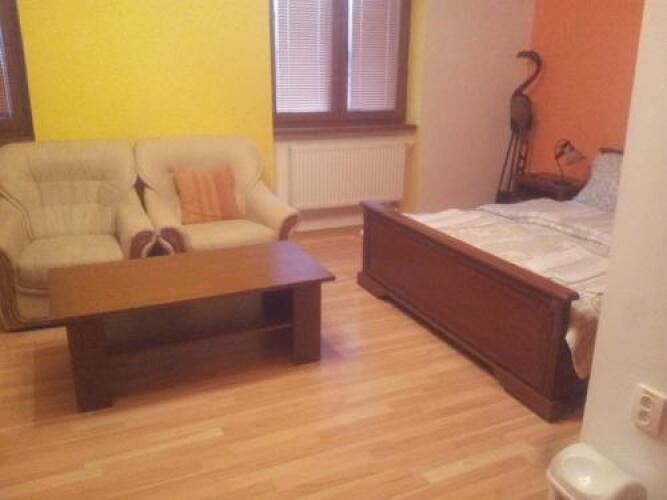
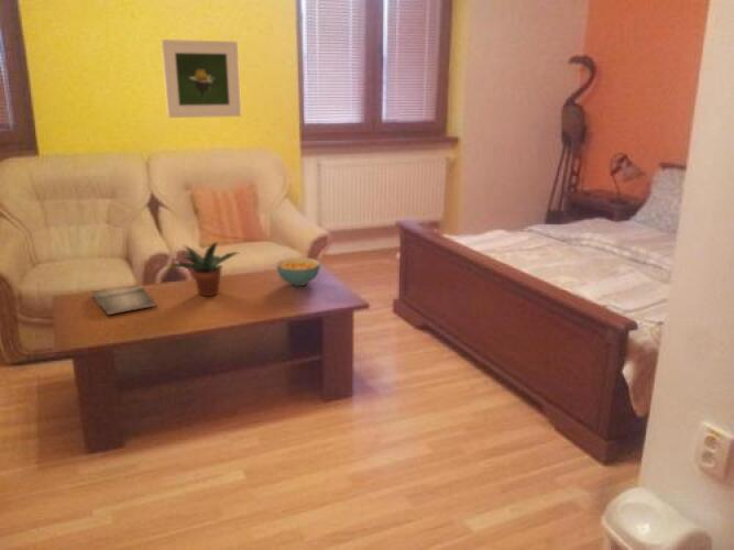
+ potted plant [168,241,240,297]
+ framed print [161,38,242,119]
+ cereal bowl [275,256,321,287]
+ hardback book [91,284,157,316]
